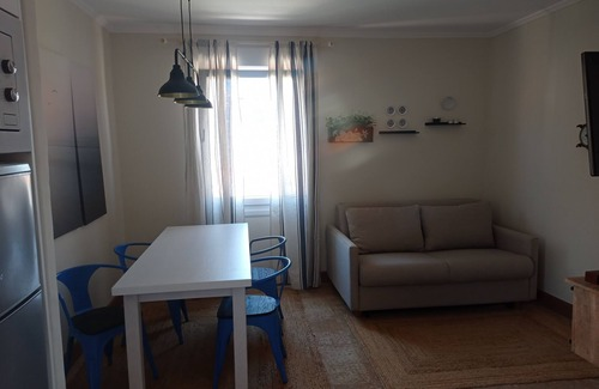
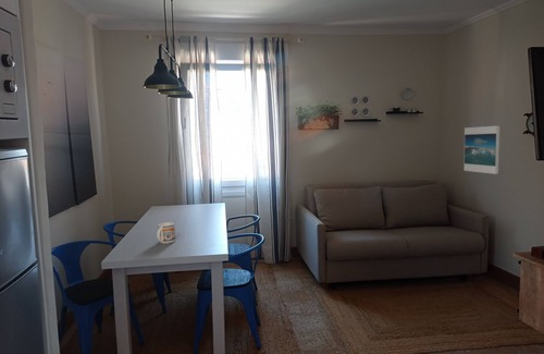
+ mug [156,221,176,245]
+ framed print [463,124,500,175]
